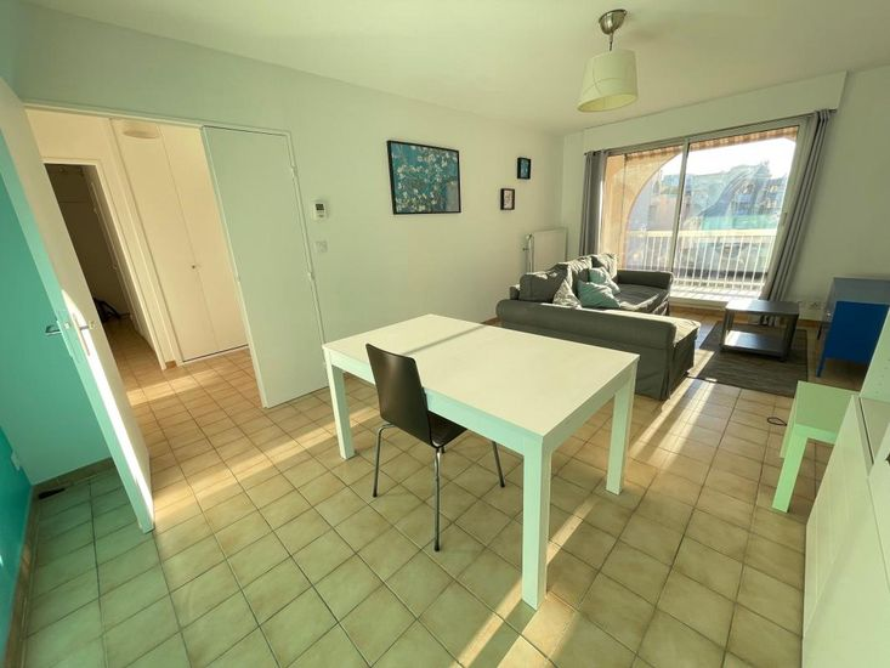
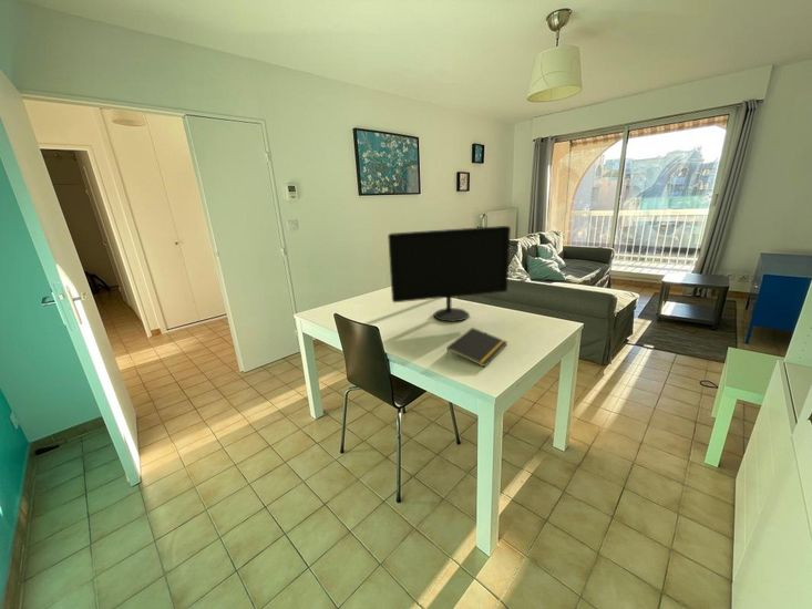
+ notepad [445,327,508,368]
+ computer monitor [387,225,512,322]
